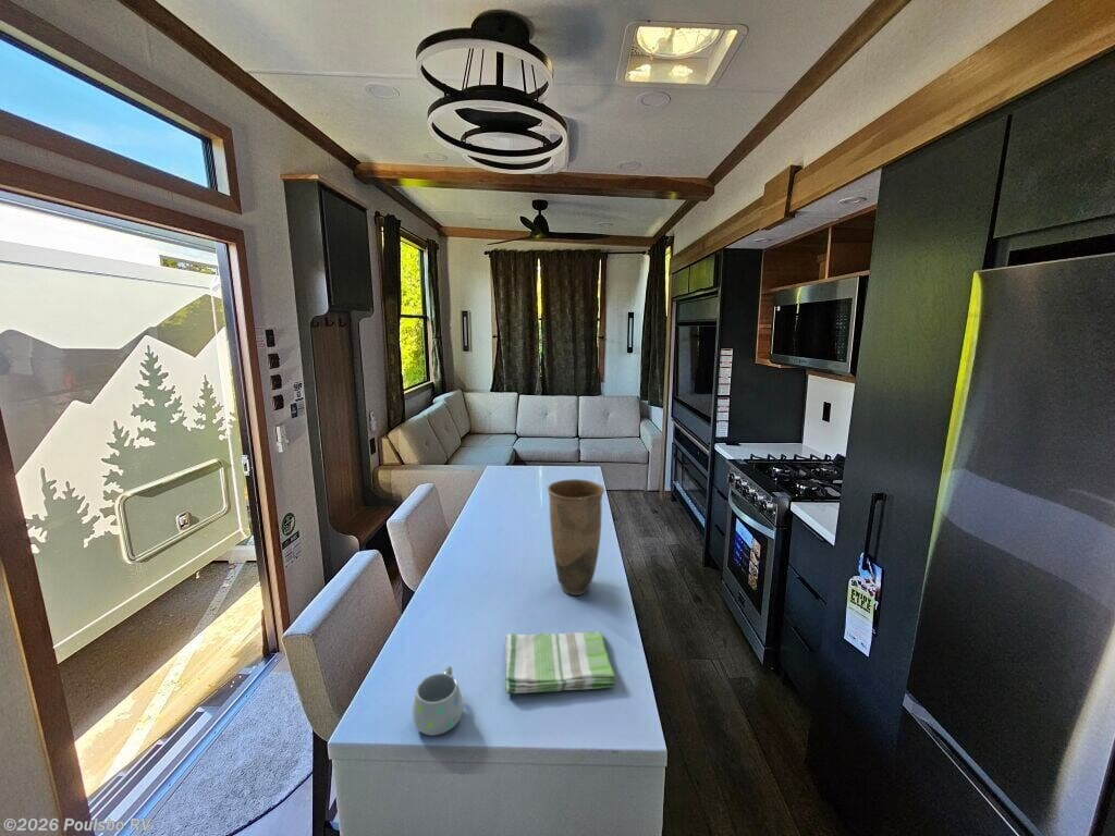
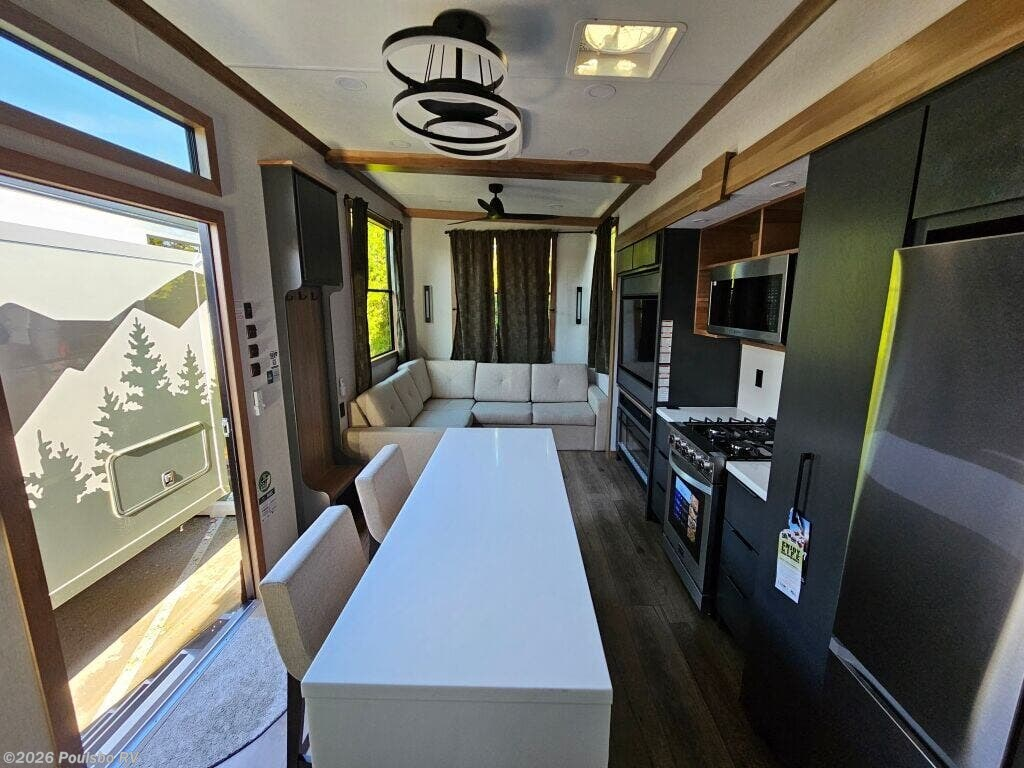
- dish towel [503,630,616,694]
- mug [412,665,464,736]
- vase [547,478,605,597]
